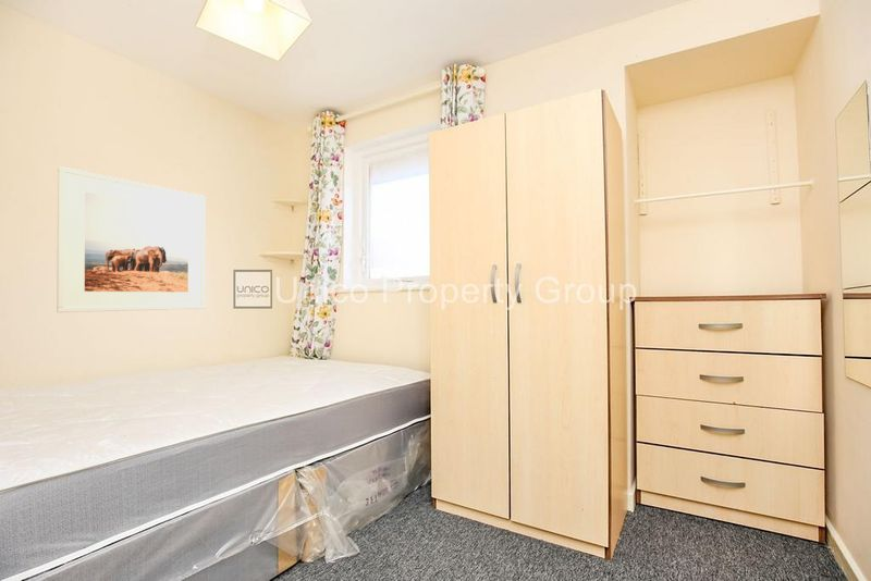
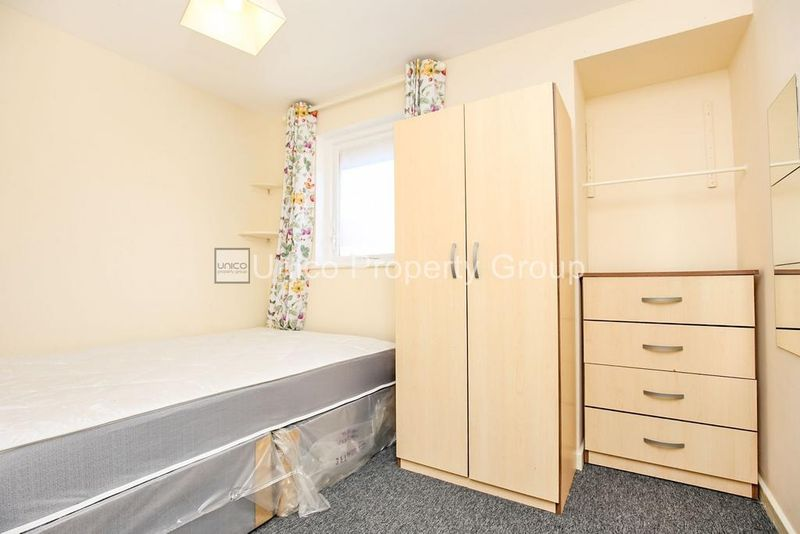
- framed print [56,165,207,313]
